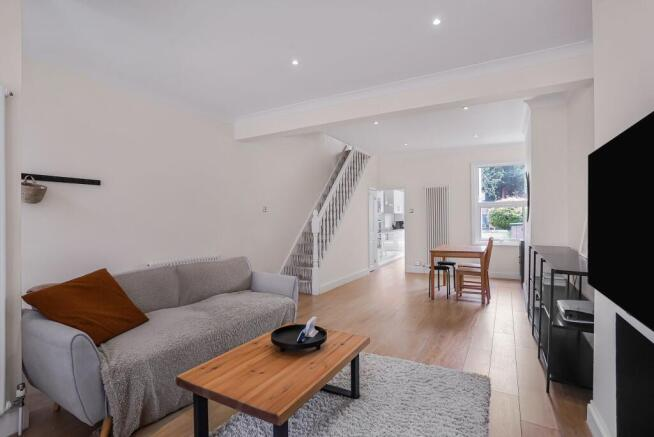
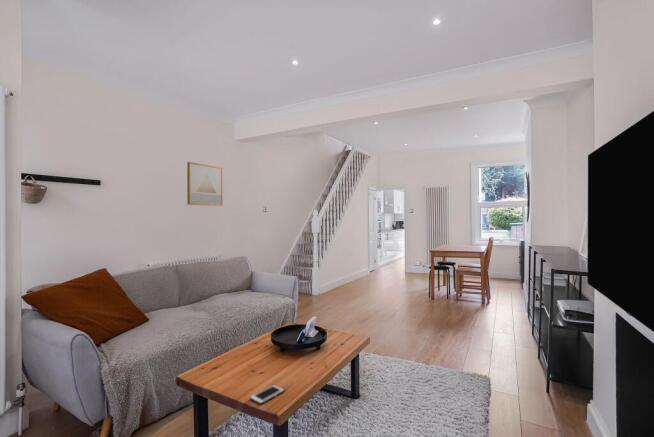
+ cell phone [249,384,285,405]
+ wall art [186,161,224,207]
